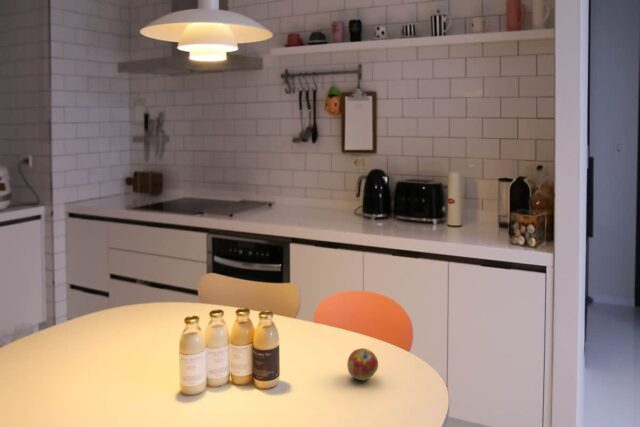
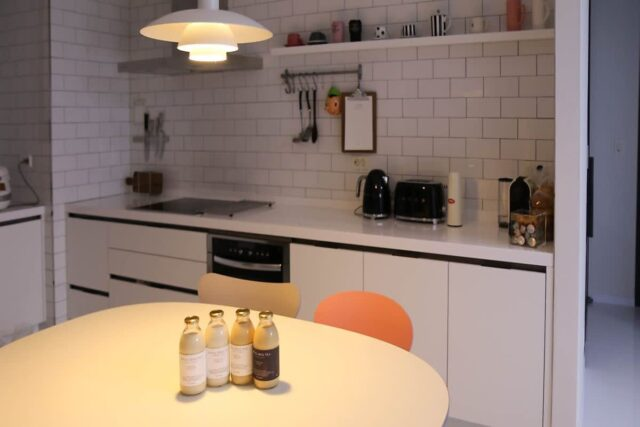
- fruit [346,347,379,381]
